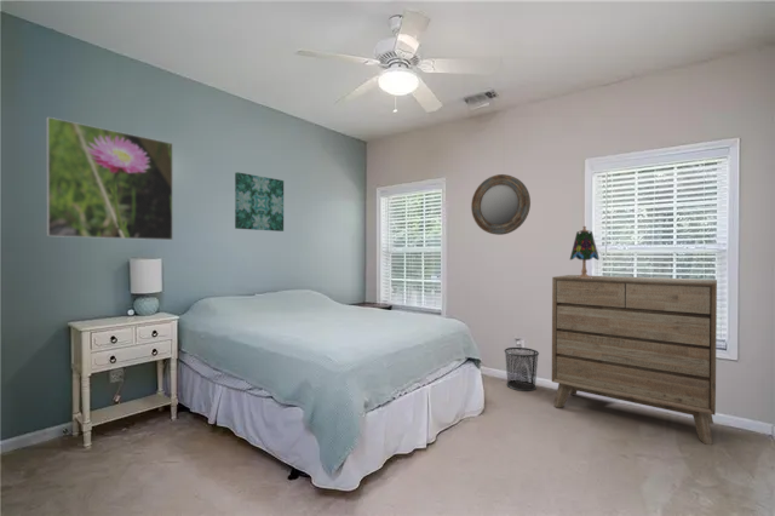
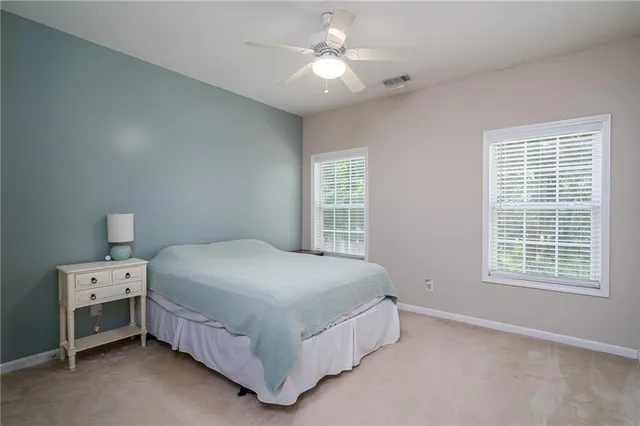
- wall art [234,171,285,233]
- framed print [45,115,174,241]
- waste bin [503,346,540,392]
- dresser [551,274,718,446]
- home mirror [470,173,532,236]
- table lamp [569,225,601,279]
